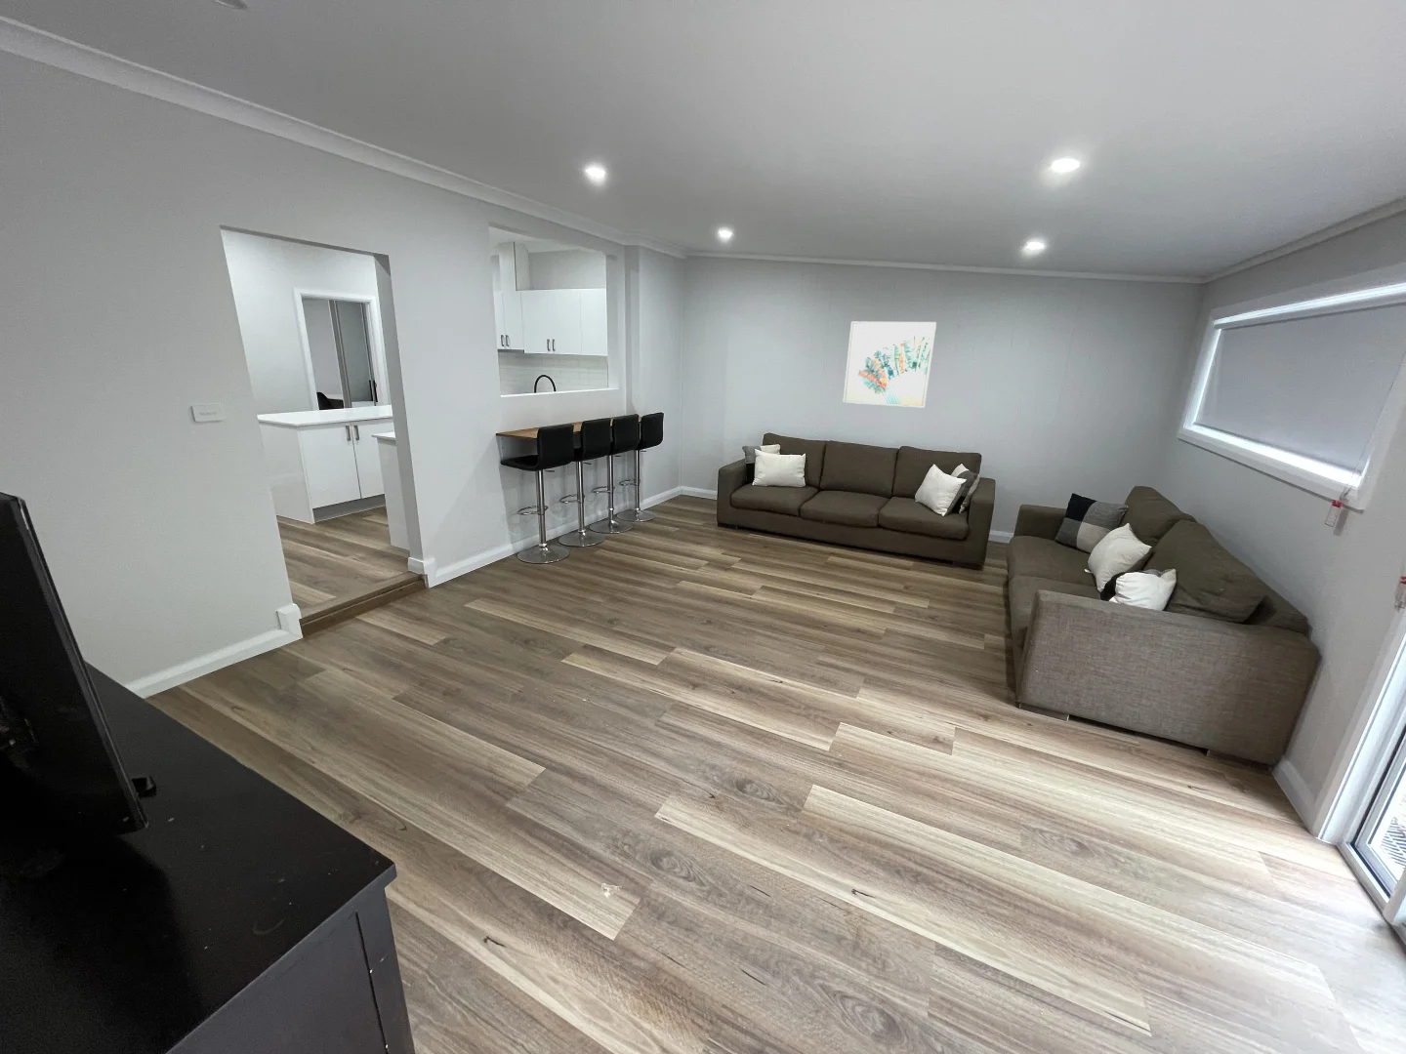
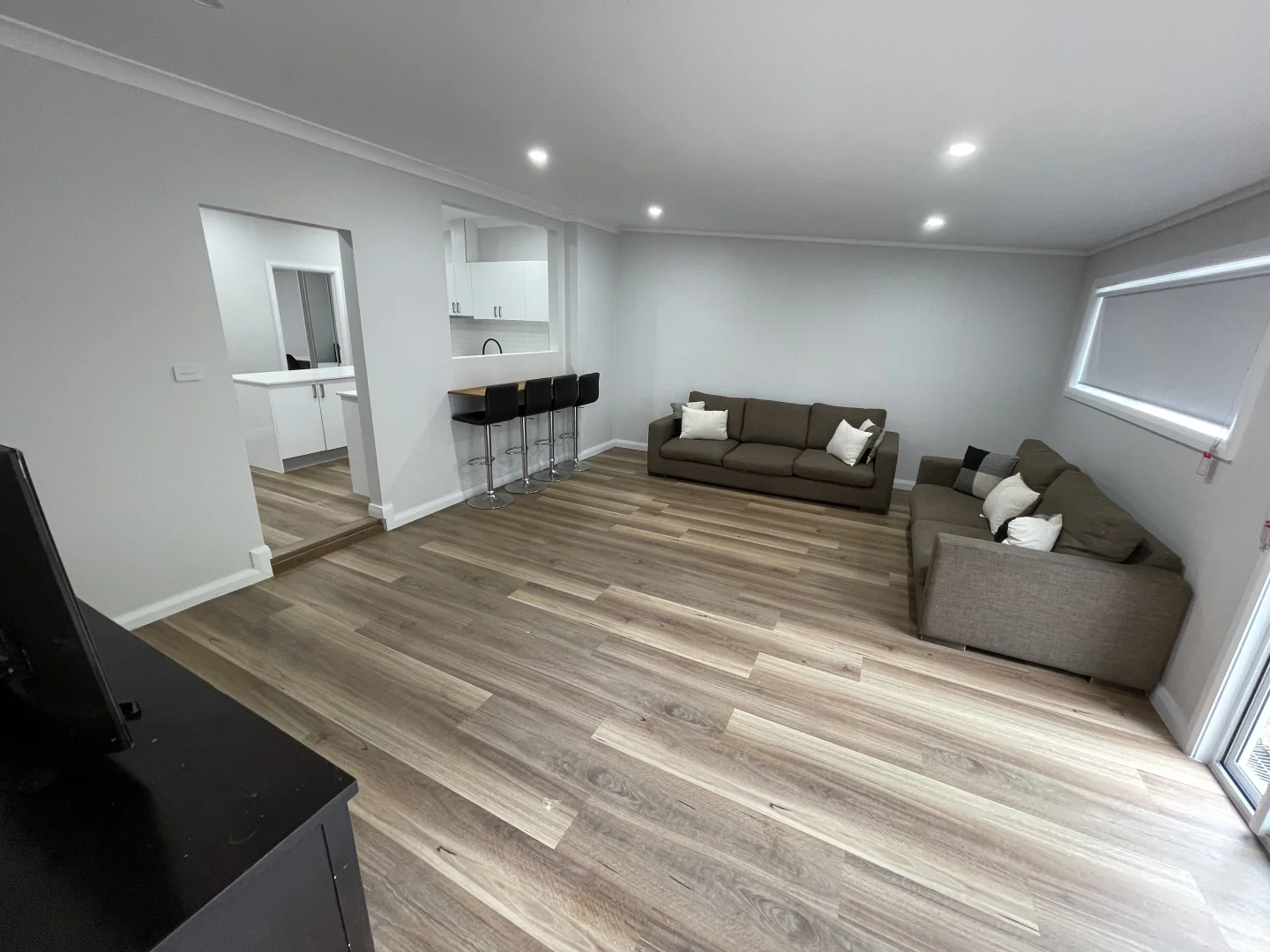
- wall art [841,321,938,409]
